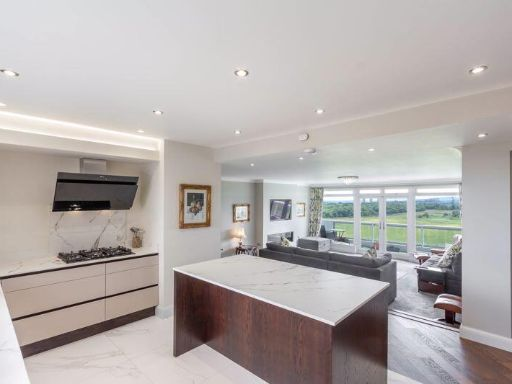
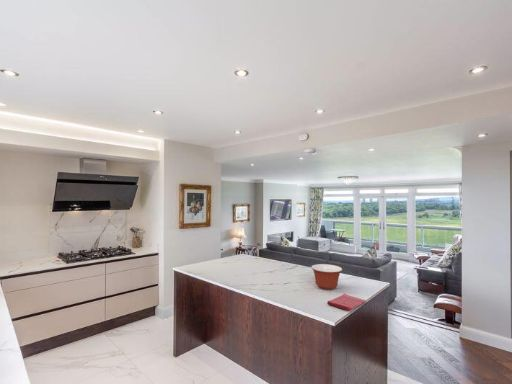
+ mixing bowl [310,263,343,291]
+ dish towel [326,293,367,312]
